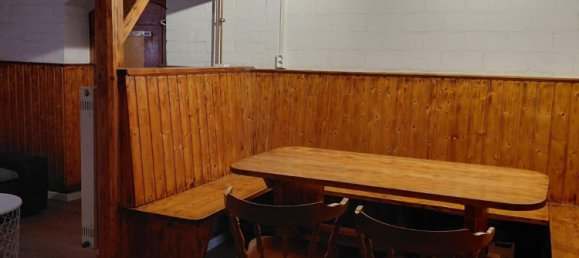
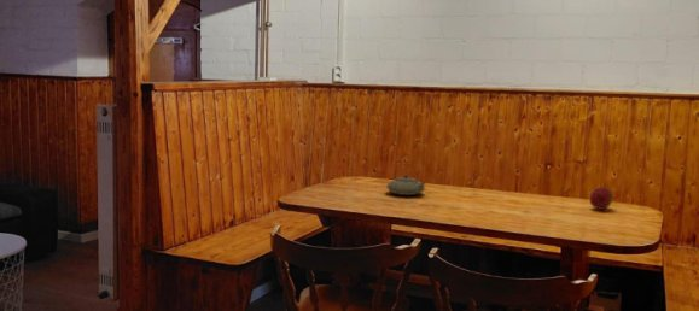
+ fruit [589,186,614,211]
+ teapot [385,162,426,196]
